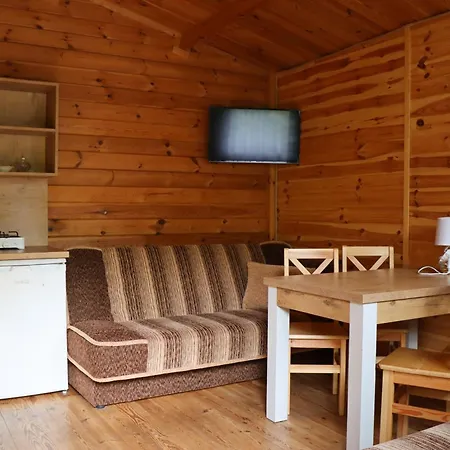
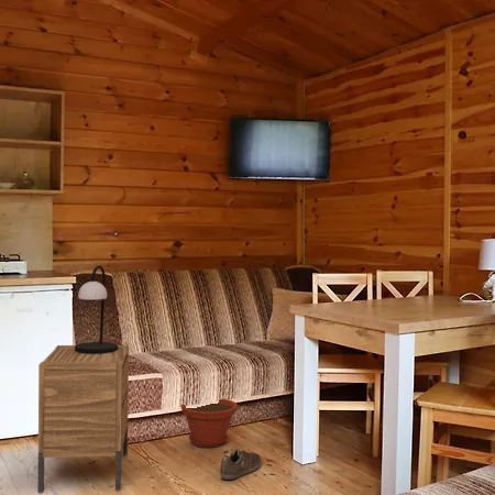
+ plant pot [179,398,239,449]
+ sneaker [219,448,262,481]
+ nightstand [37,344,130,495]
+ table lamp [75,264,119,353]
